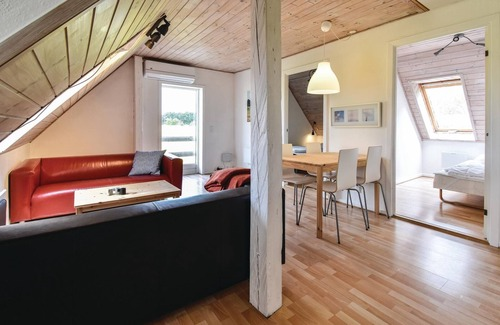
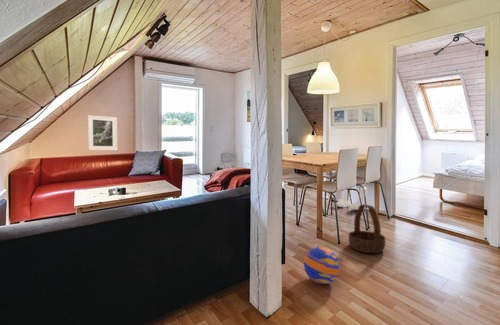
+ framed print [87,114,118,151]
+ basket [348,203,386,254]
+ ball [303,246,341,285]
+ boots [336,184,368,211]
